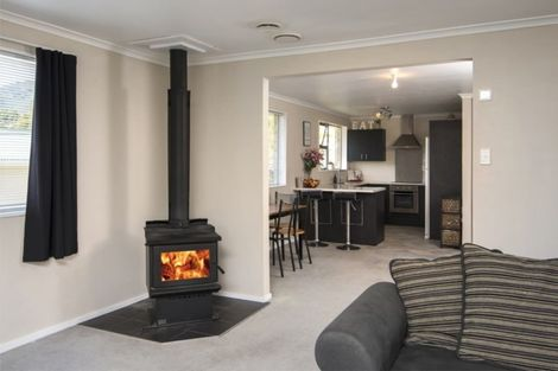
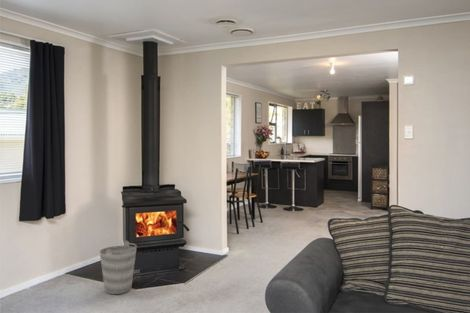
+ bucket [99,239,138,295]
